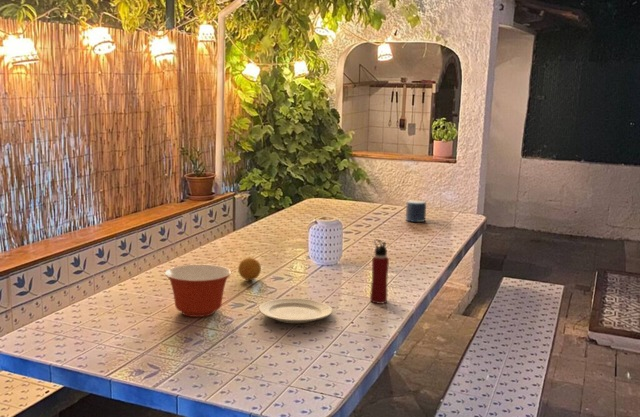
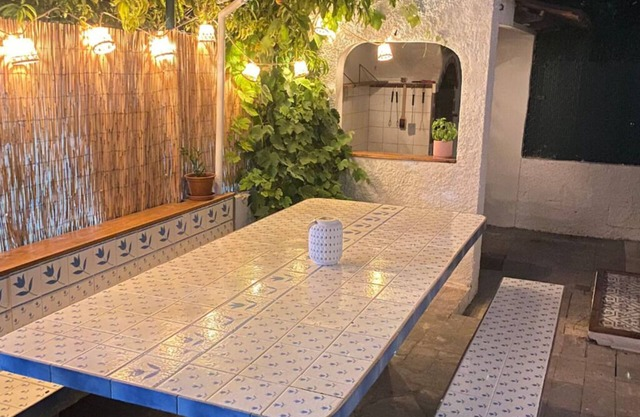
- candle [405,200,427,223]
- mixing bowl [164,263,232,318]
- water bottle [369,239,390,305]
- chinaware [258,297,333,324]
- fruit [237,257,262,281]
